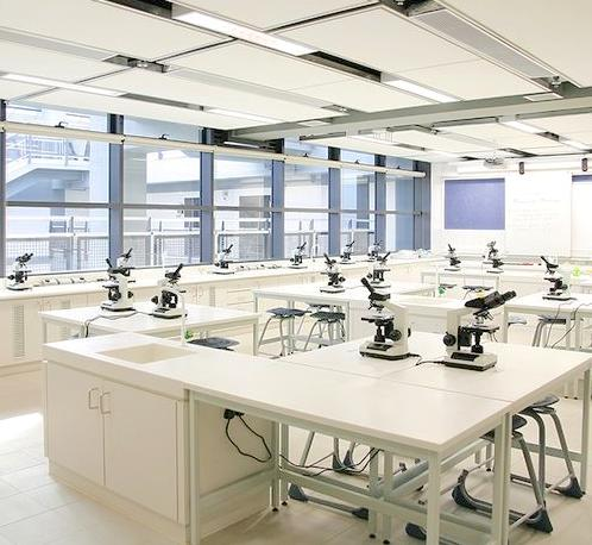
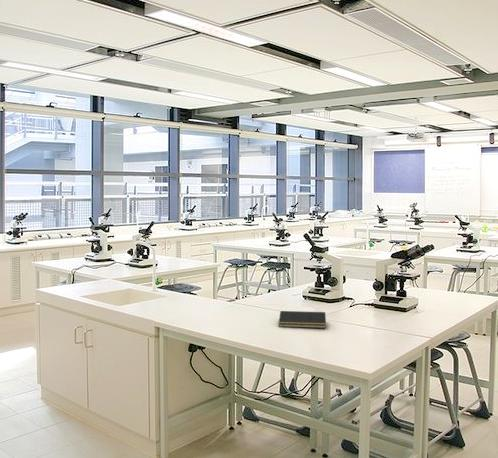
+ notepad [278,310,327,329]
